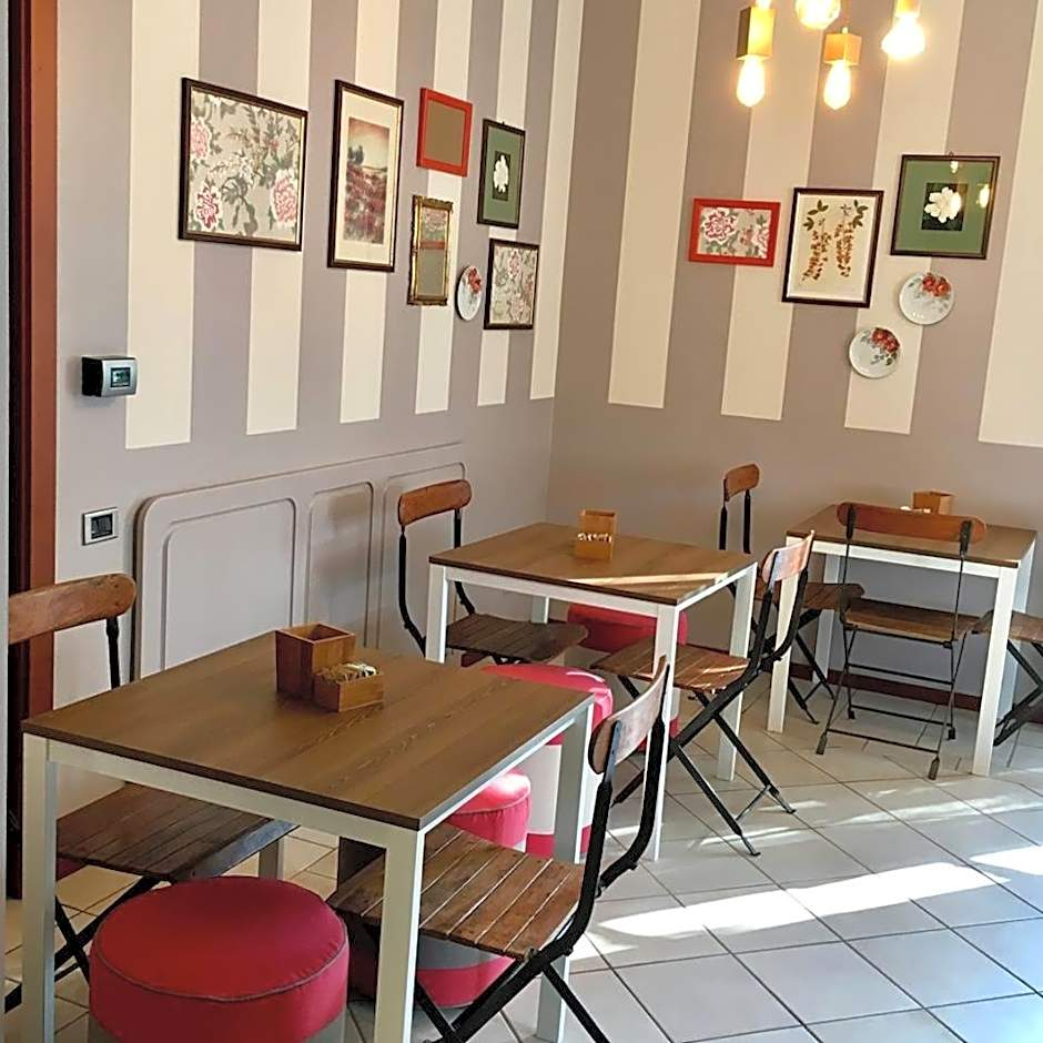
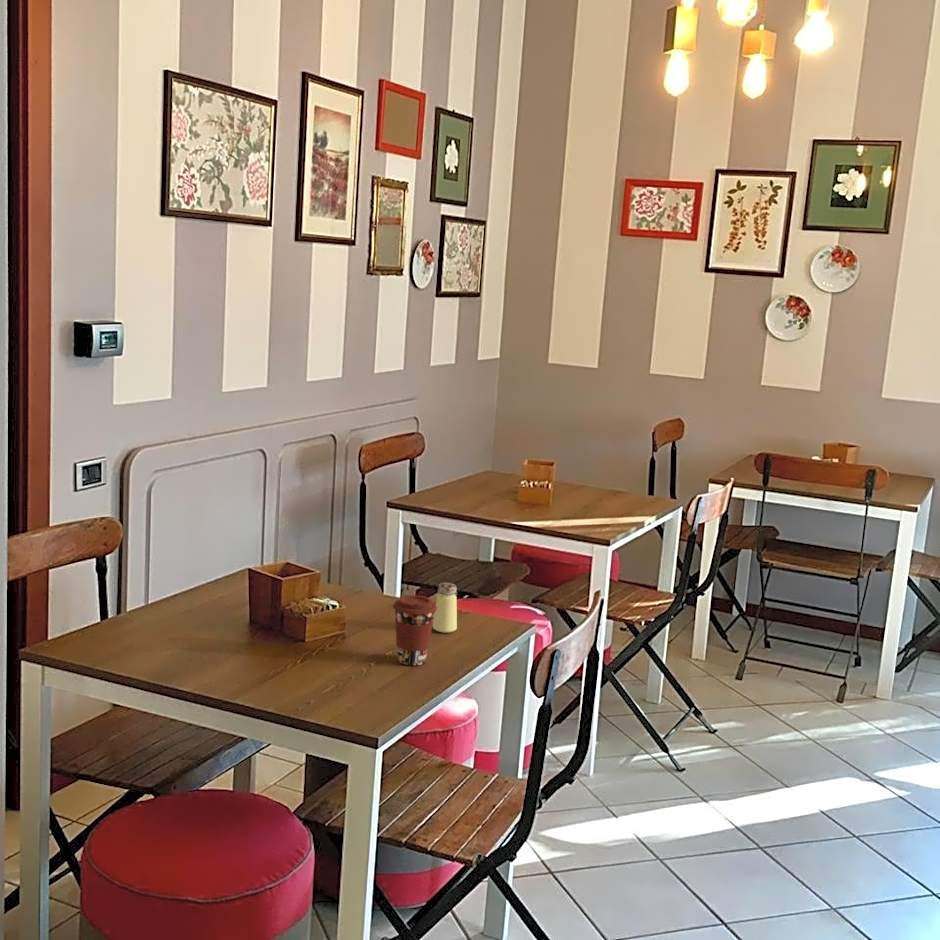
+ coffee cup [392,594,437,667]
+ saltshaker [432,582,458,634]
